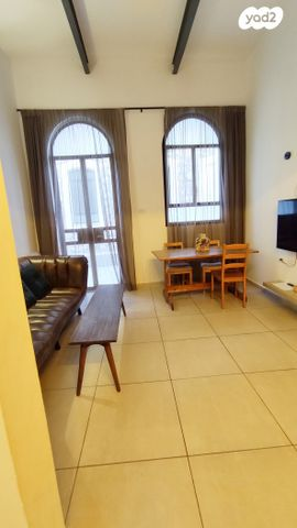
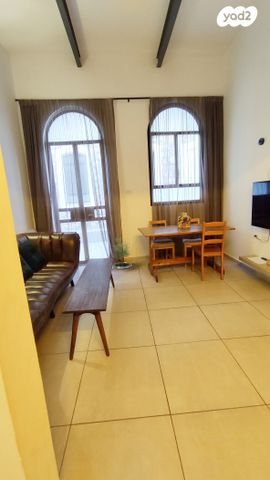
+ potted tree [110,234,132,270]
